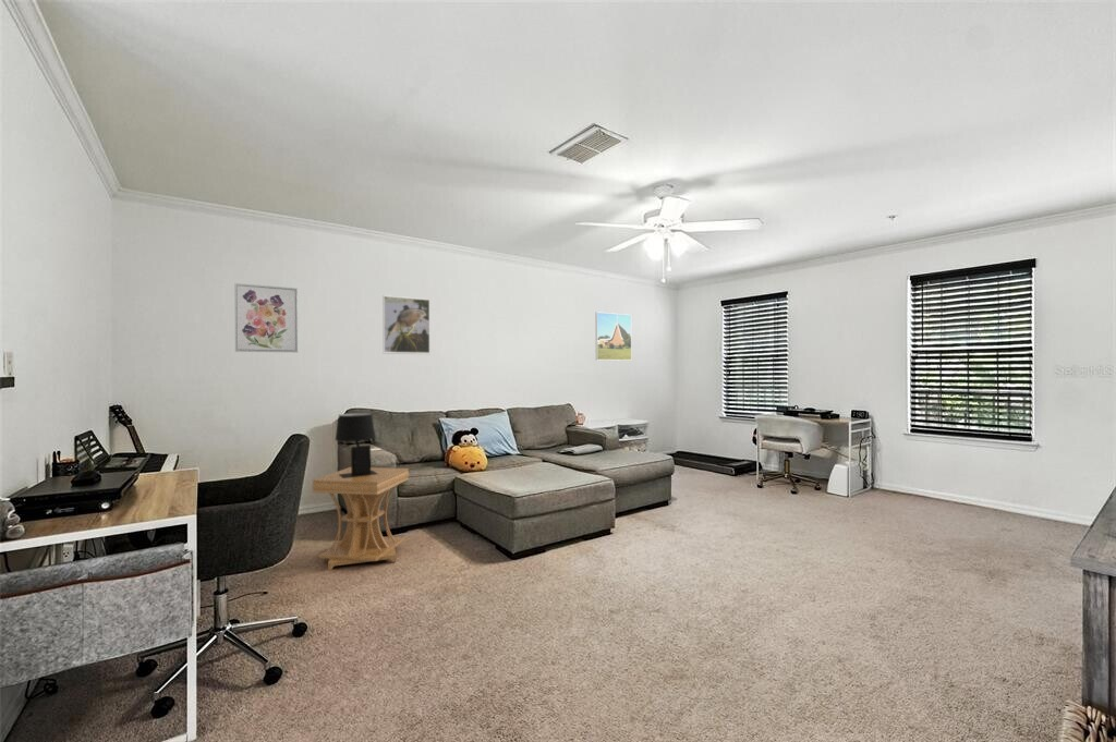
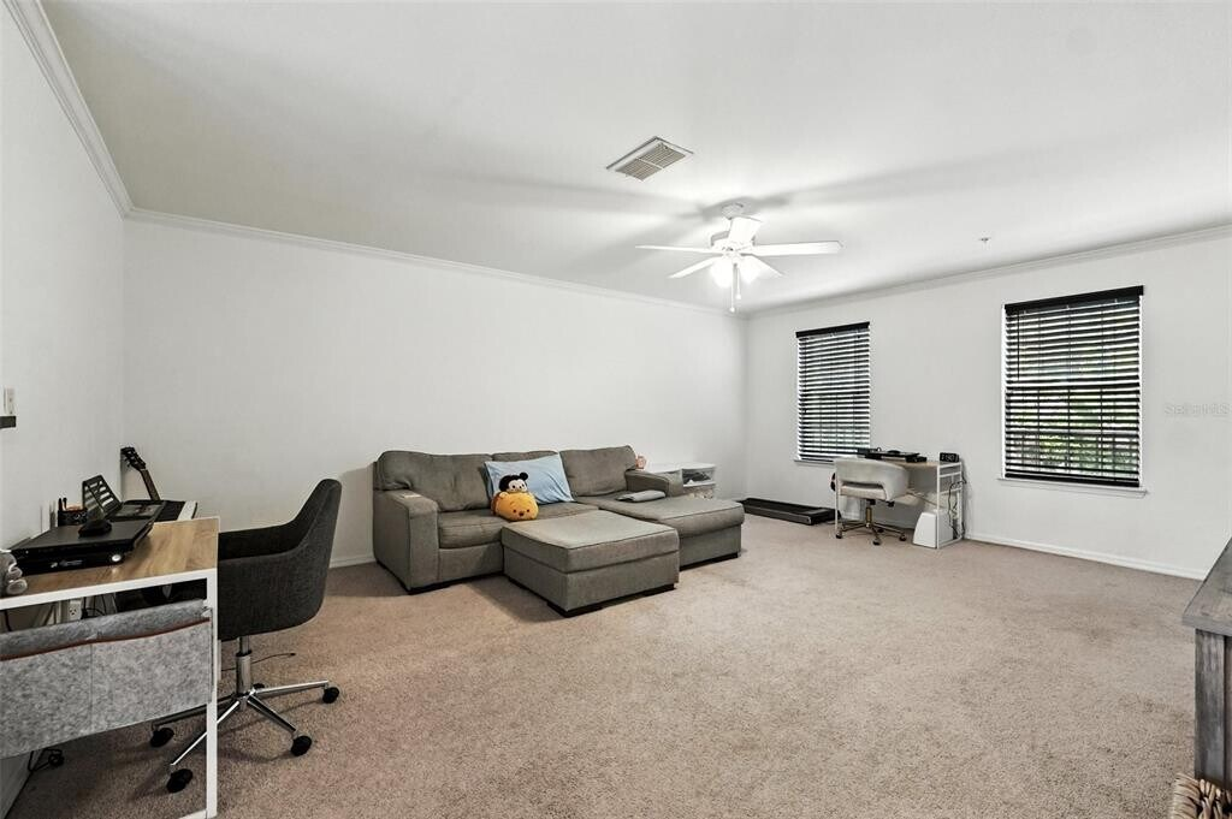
- wall art [234,282,299,354]
- side table [311,466,410,571]
- table lamp [335,412,377,478]
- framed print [594,311,632,362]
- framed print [381,294,430,356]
